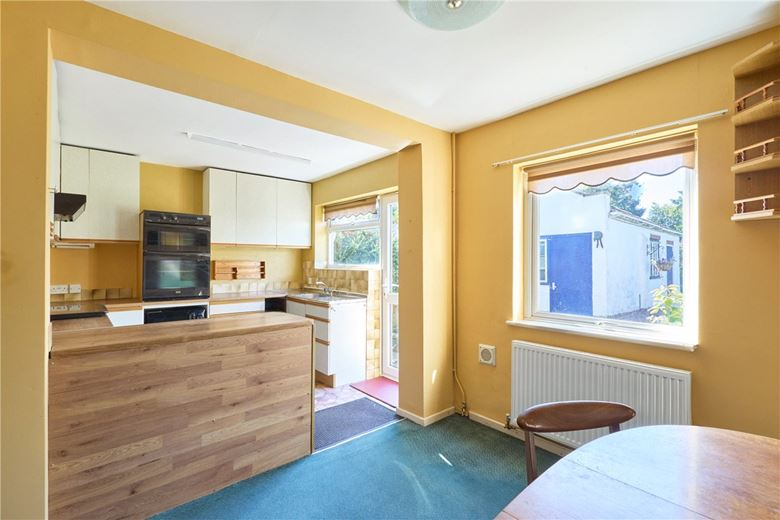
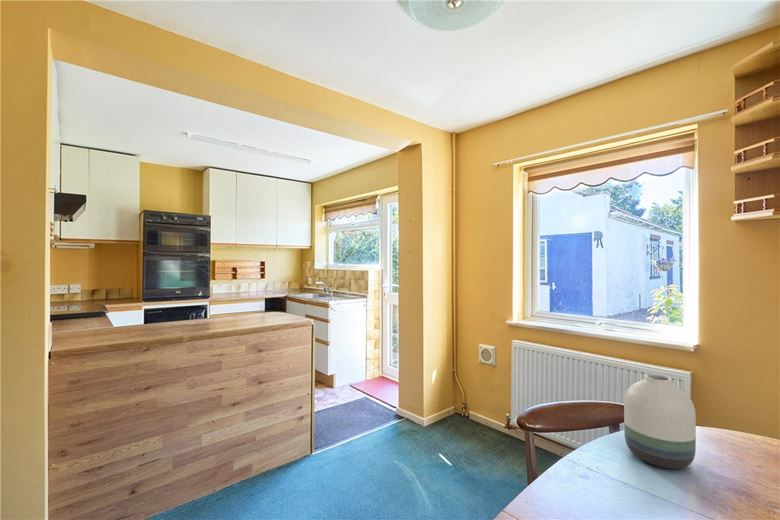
+ vase [623,373,697,469]
